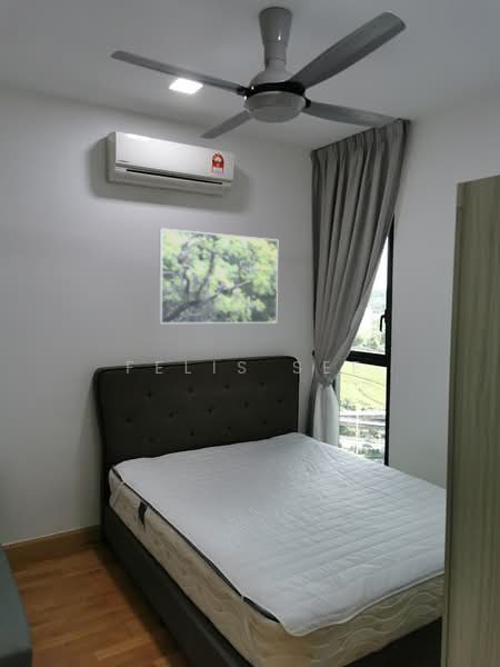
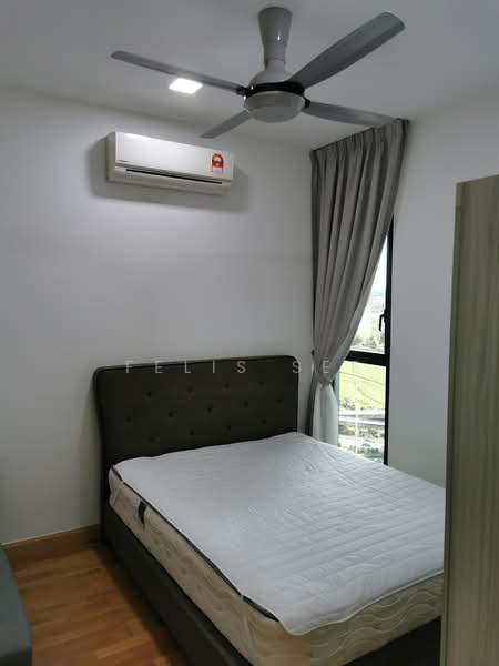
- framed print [158,227,279,325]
